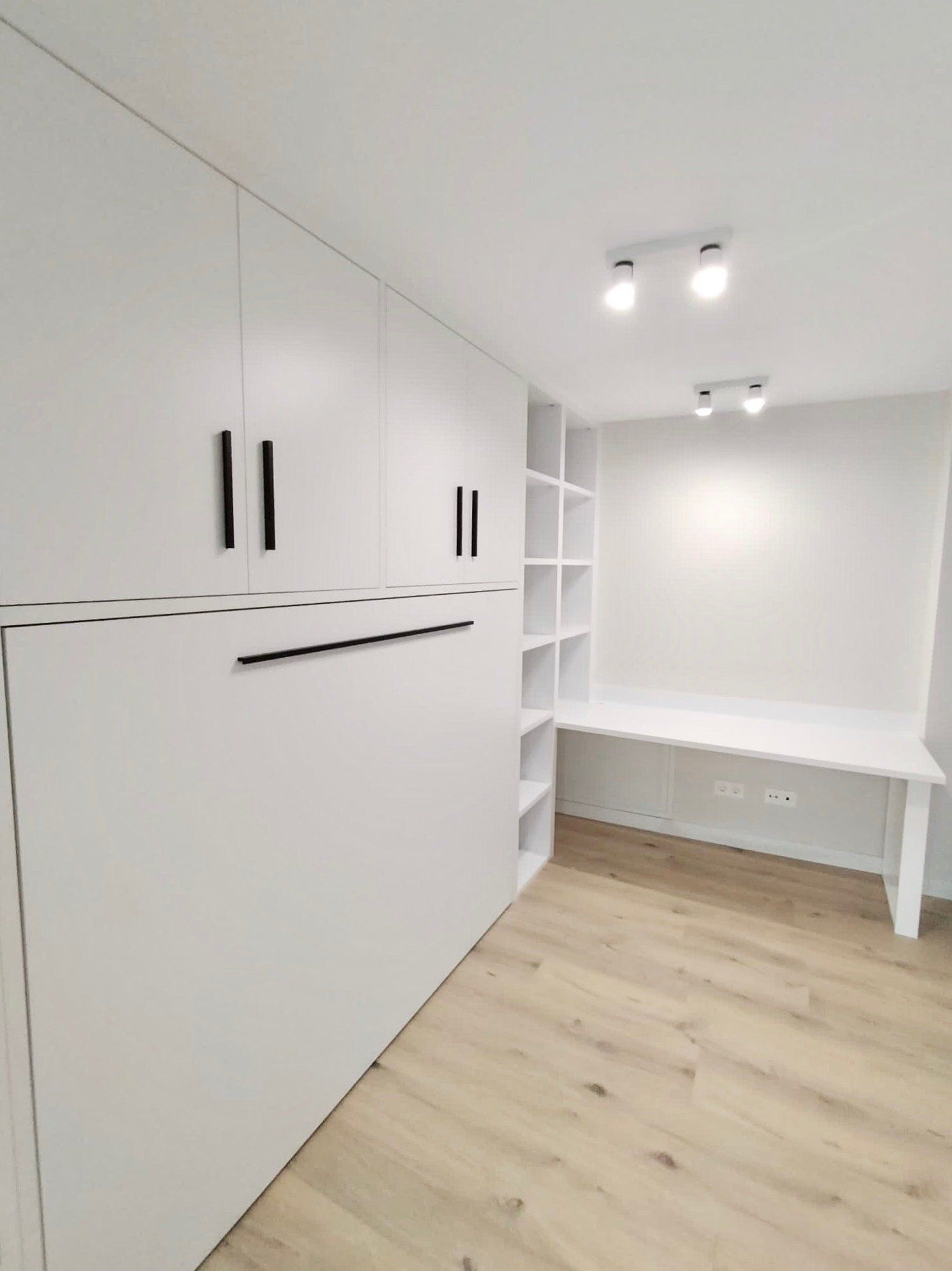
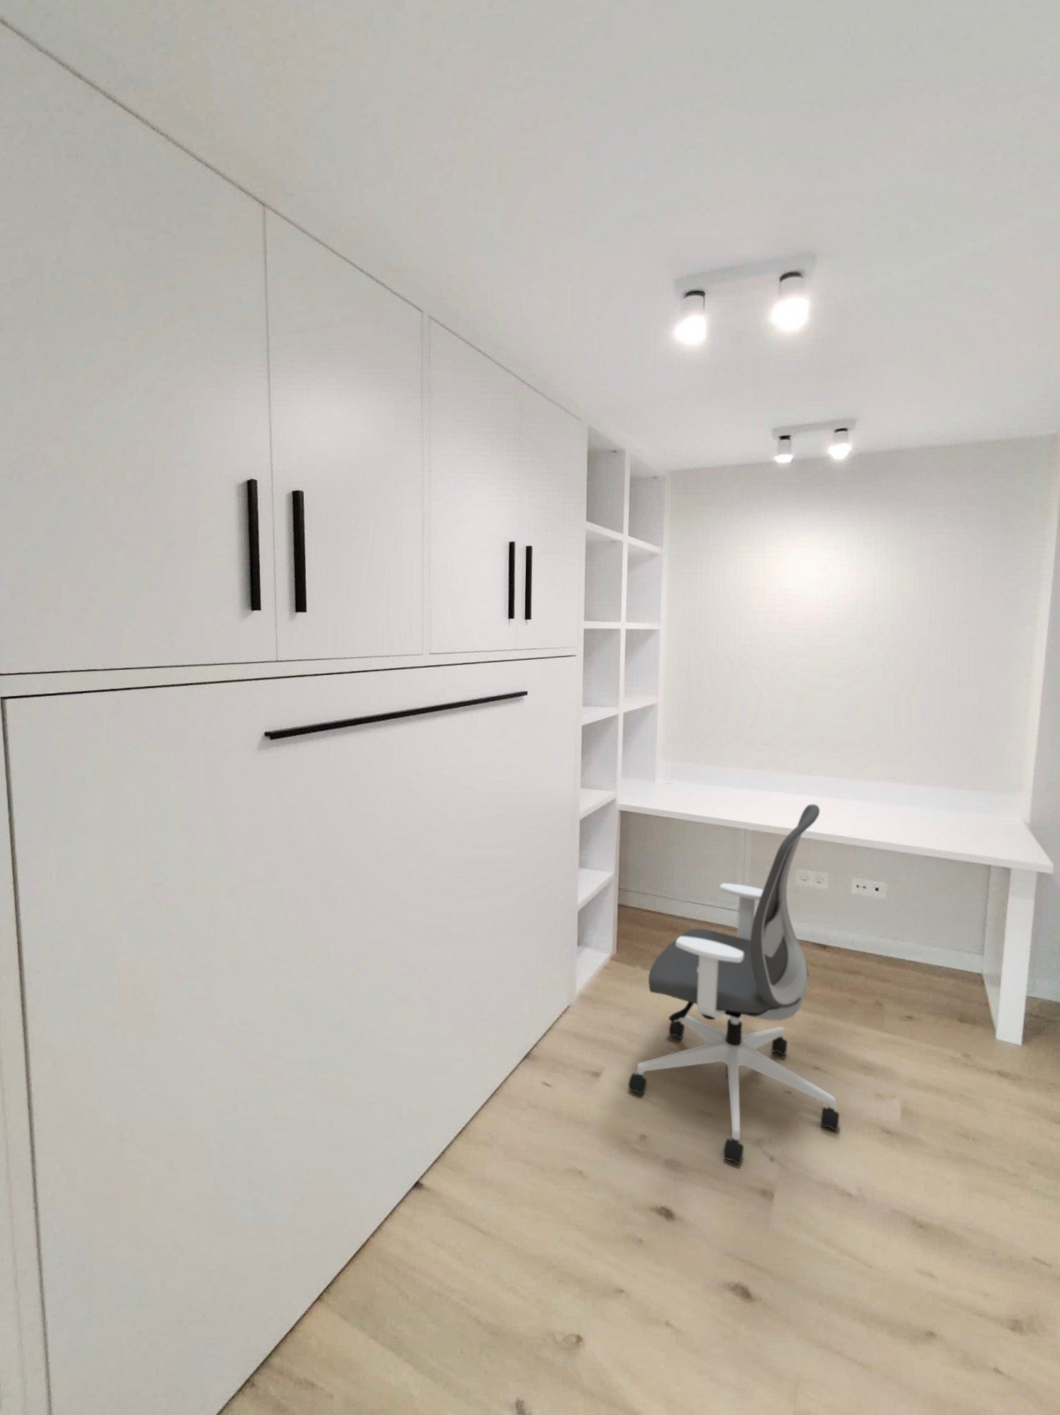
+ office chair [628,804,840,1166]
